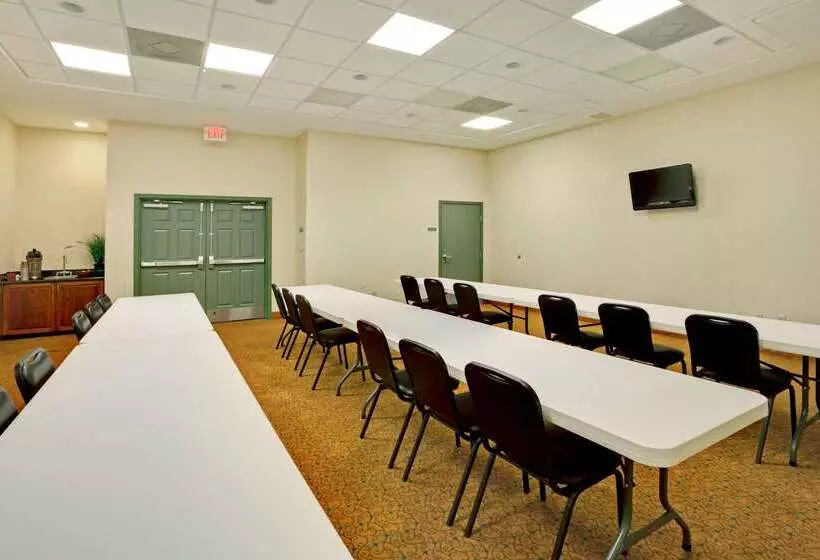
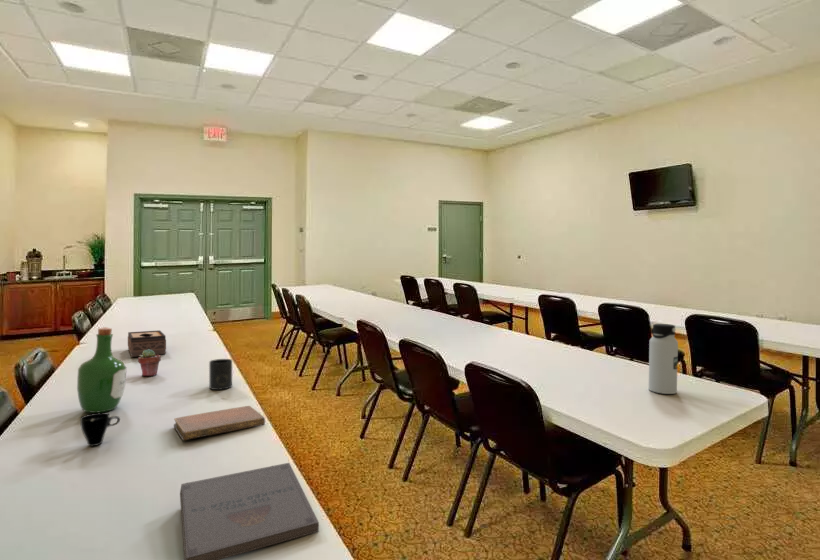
+ notebook [173,405,266,441]
+ pizza box [179,462,320,560]
+ cup [79,412,121,447]
+ tissue box [127,329,167,358]
+ water bottle [648,323,679,395]
+ wine bottle [76,326,128,414]
+ mug [208,358,233,391]
+ potted succulent [137,349,162,377]
